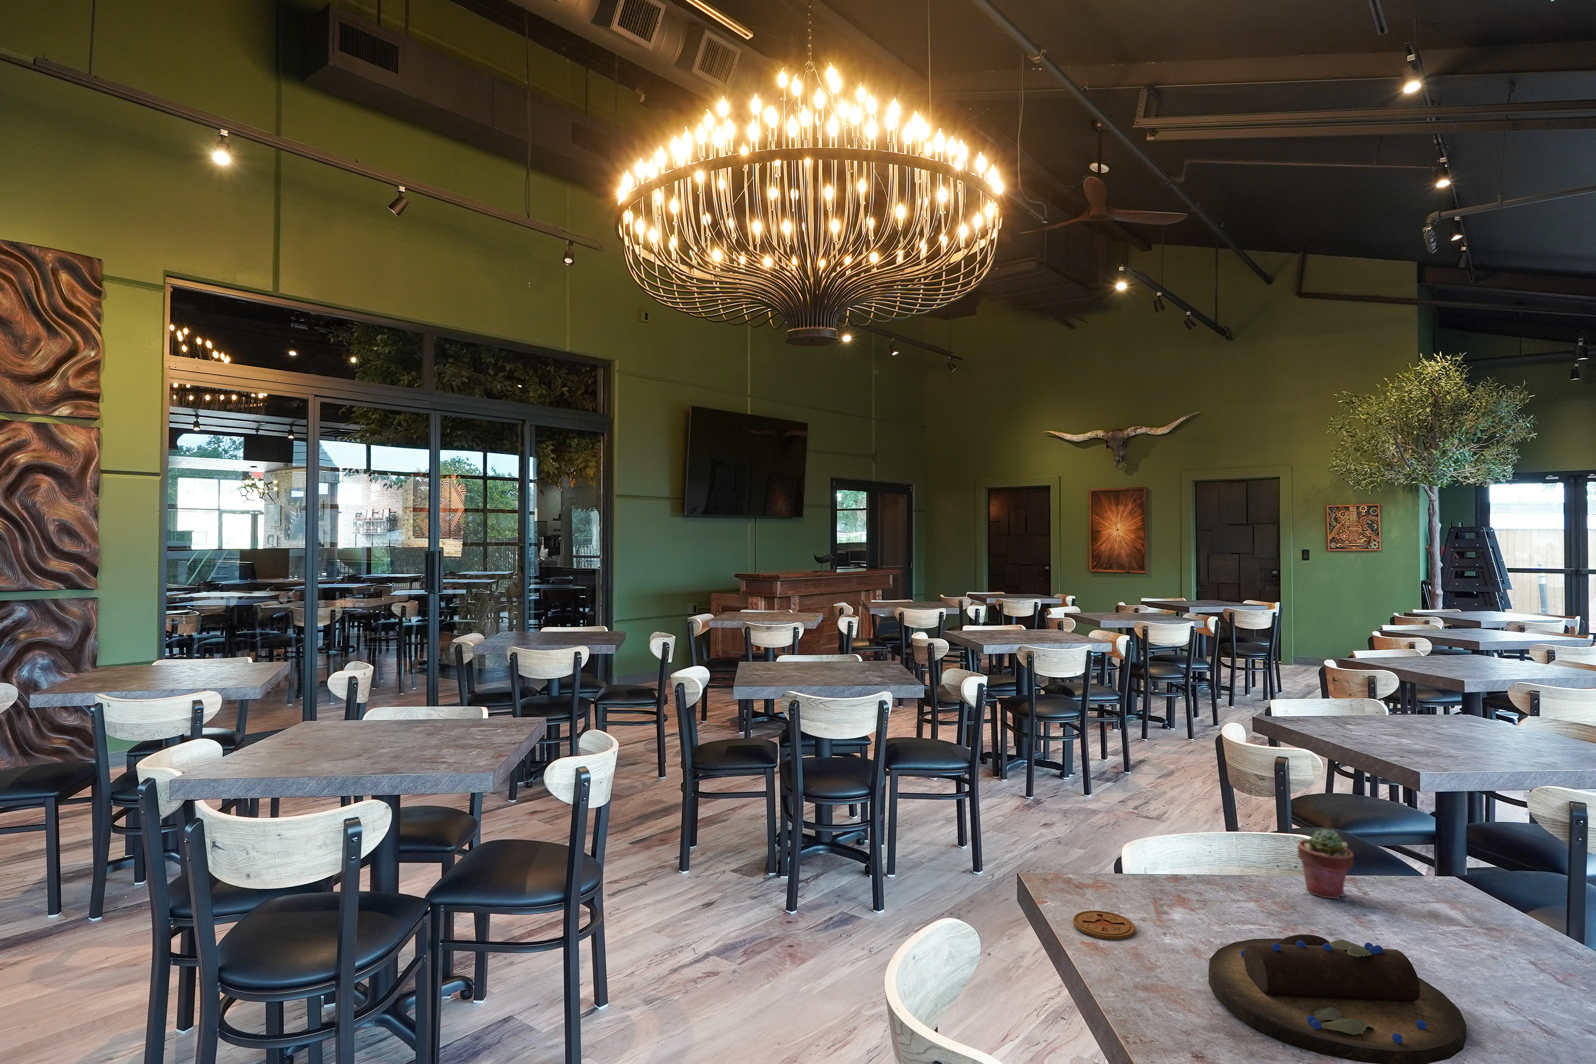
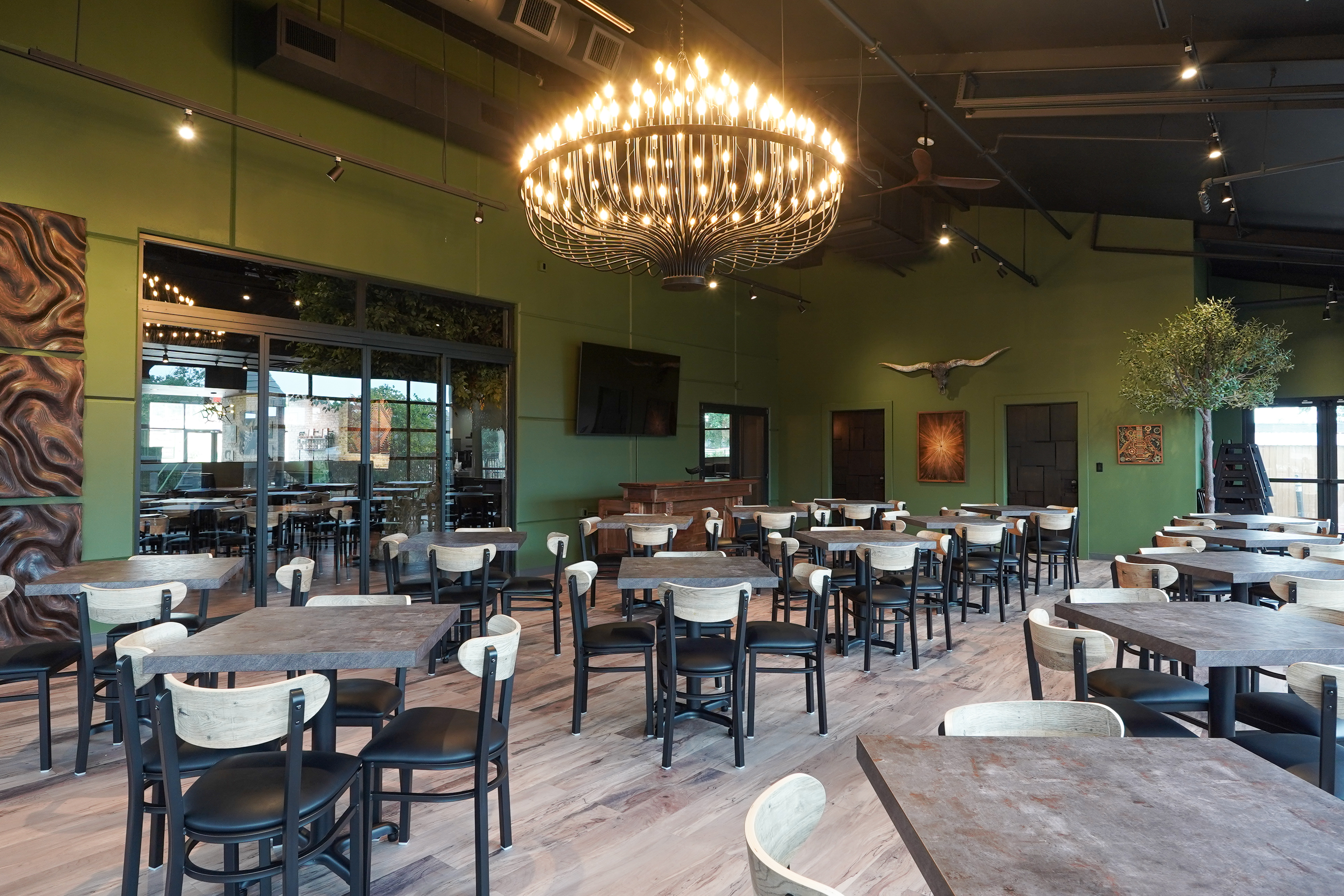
- coaster [1072,910,1135,940]
- decorative bowl [1208,935,1467,1064]
- potted succulent [1298,829,1354,899]
